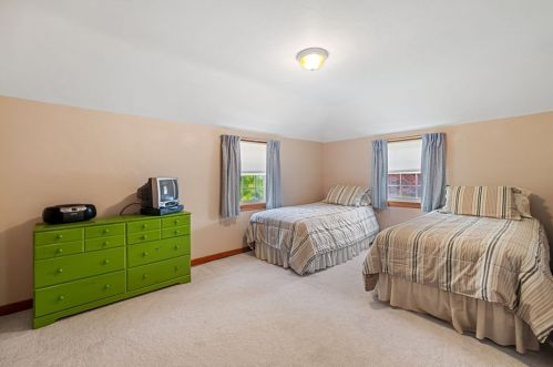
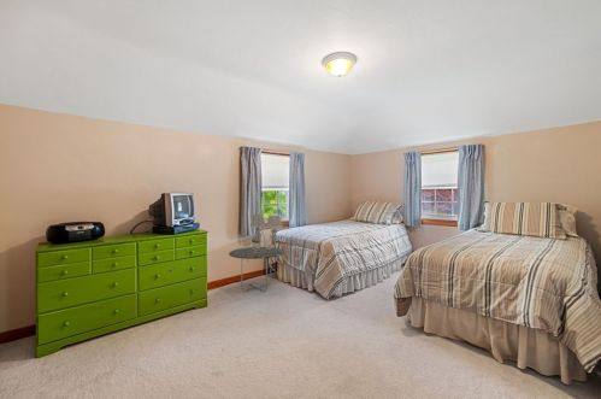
+ wall sconce [249,213,283,253]
+ side table [228,246,285,292]
